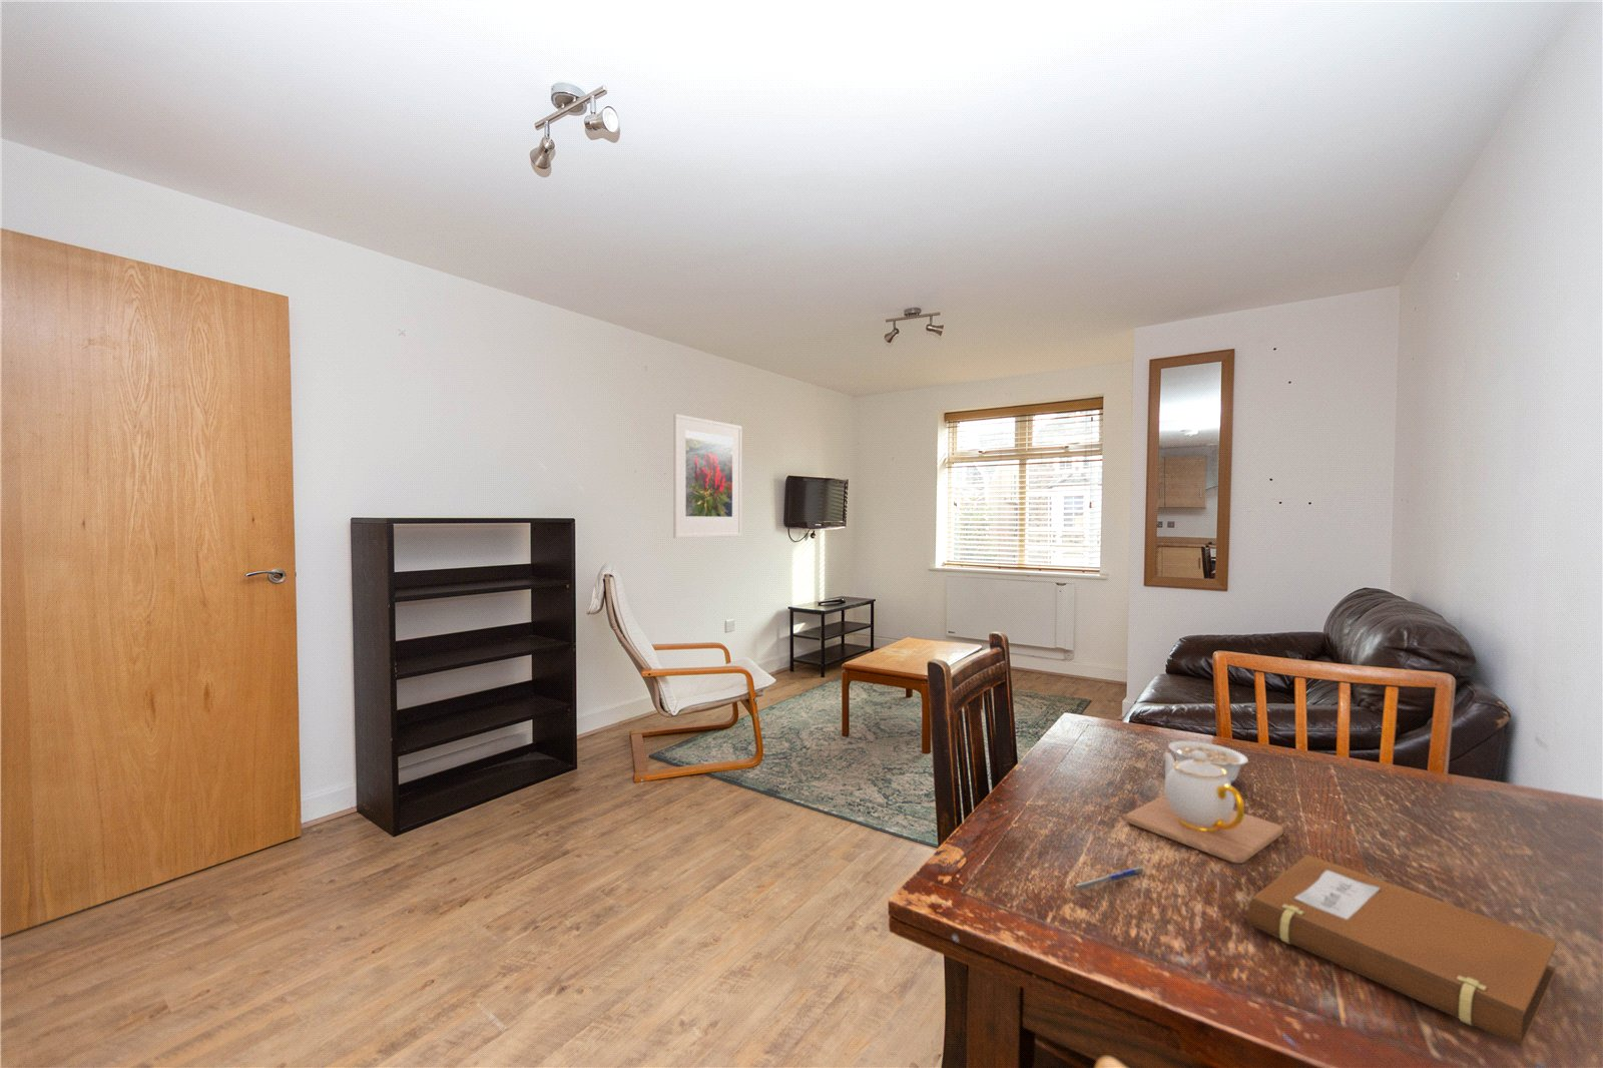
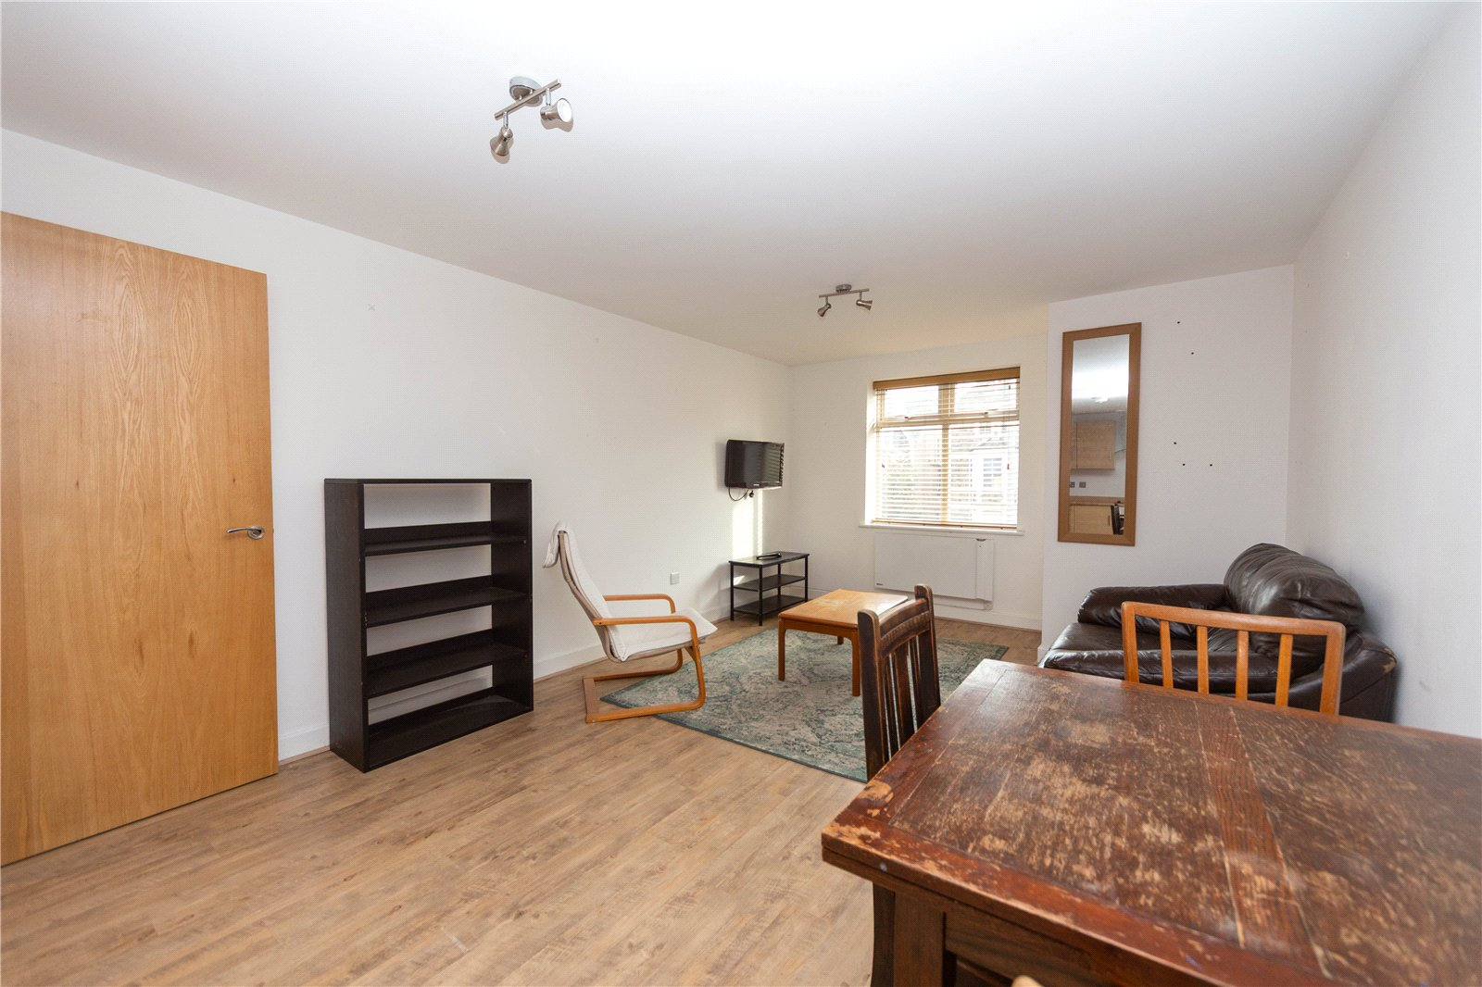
- notebook [1242,853,1558,1048]
- pen [1071,867,1148,892]
- legume [1168,740,1249,784]
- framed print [672,412,743,539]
- teapot [1125,751,1285,864]
